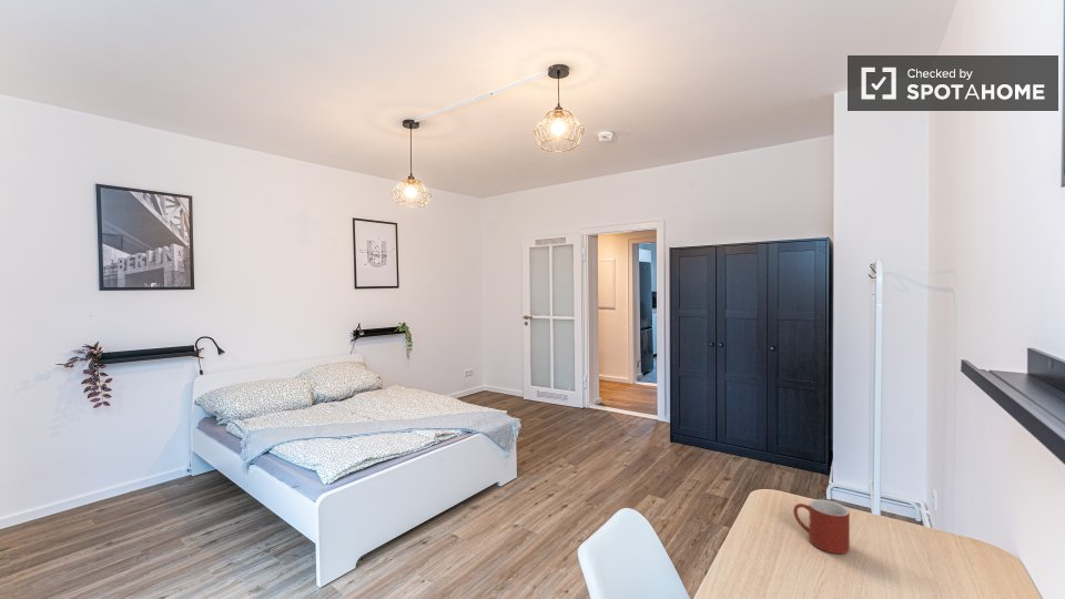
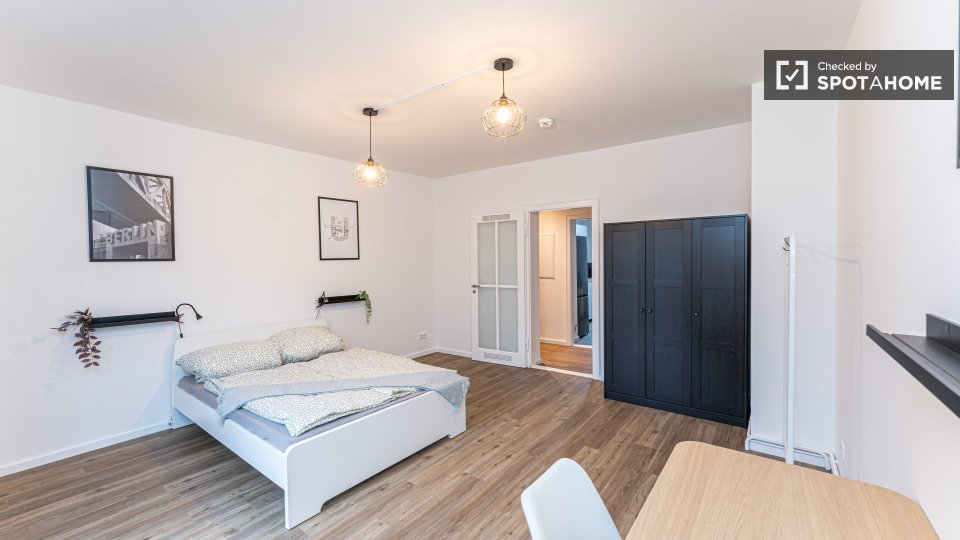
- mug [792,498,851,555]
